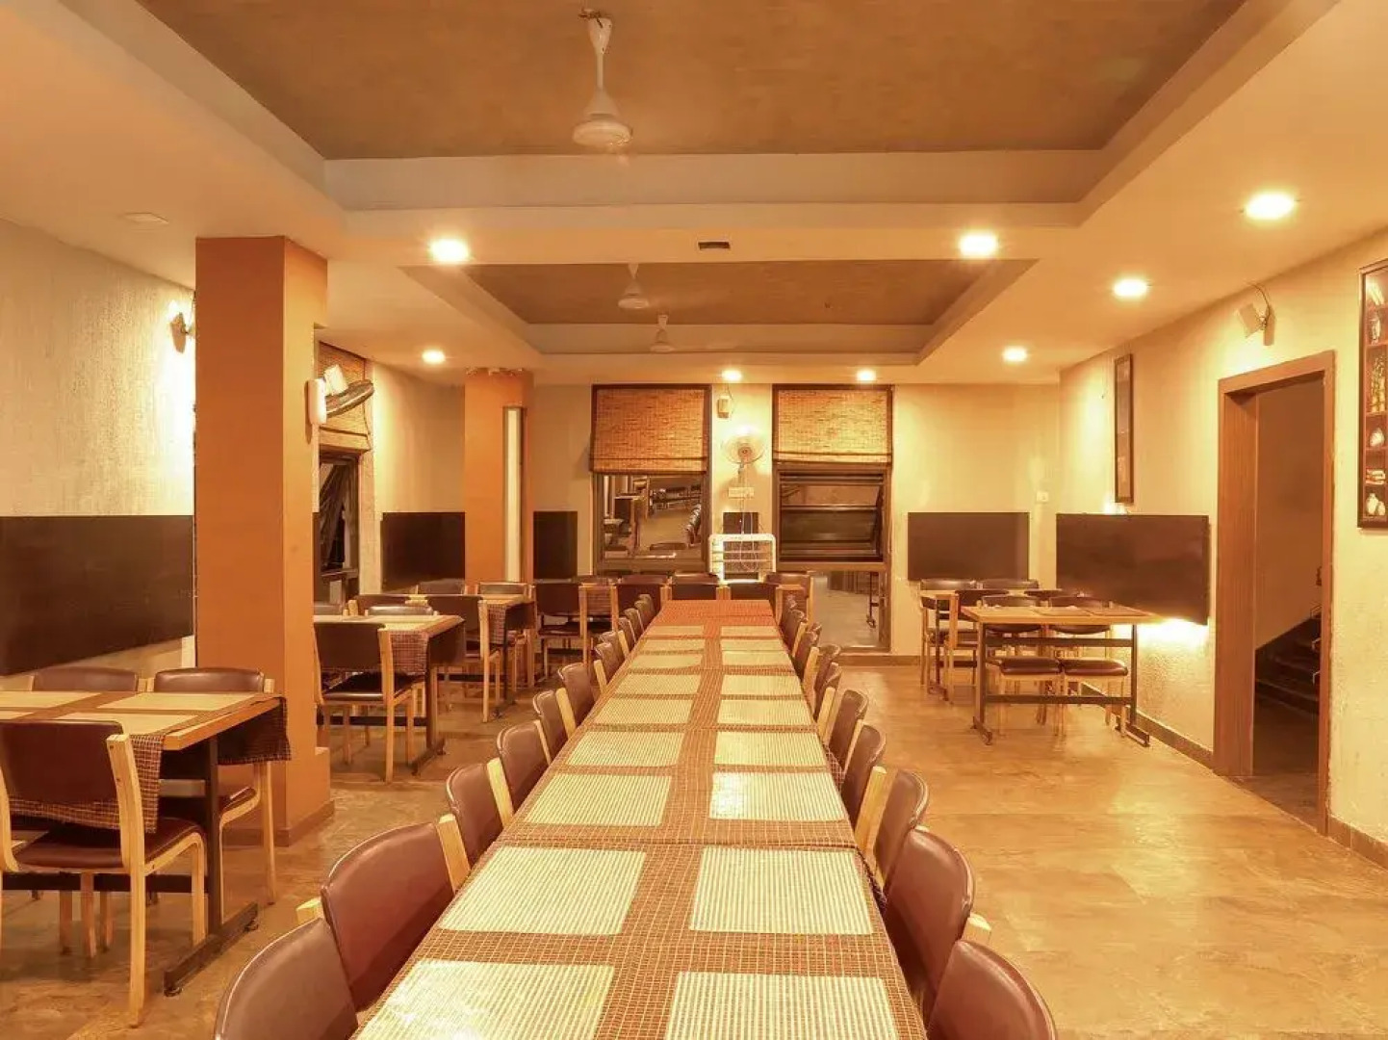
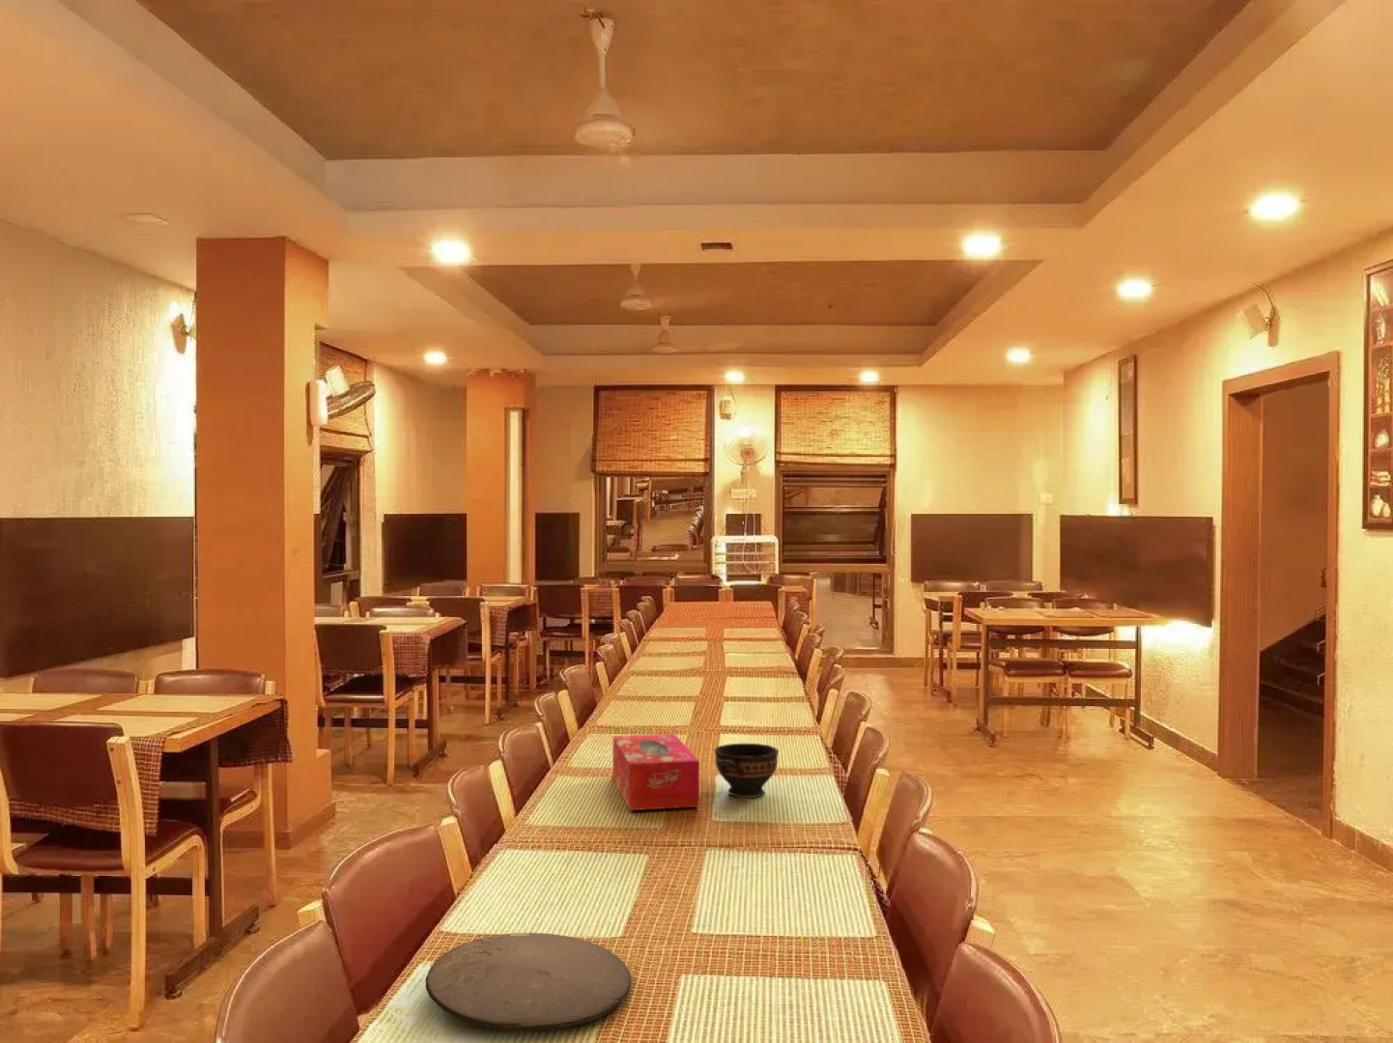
+ plate [425,932,631,1032]
+ tissue box [612,733,700,811]
+ bowl [713,743,779,799]
